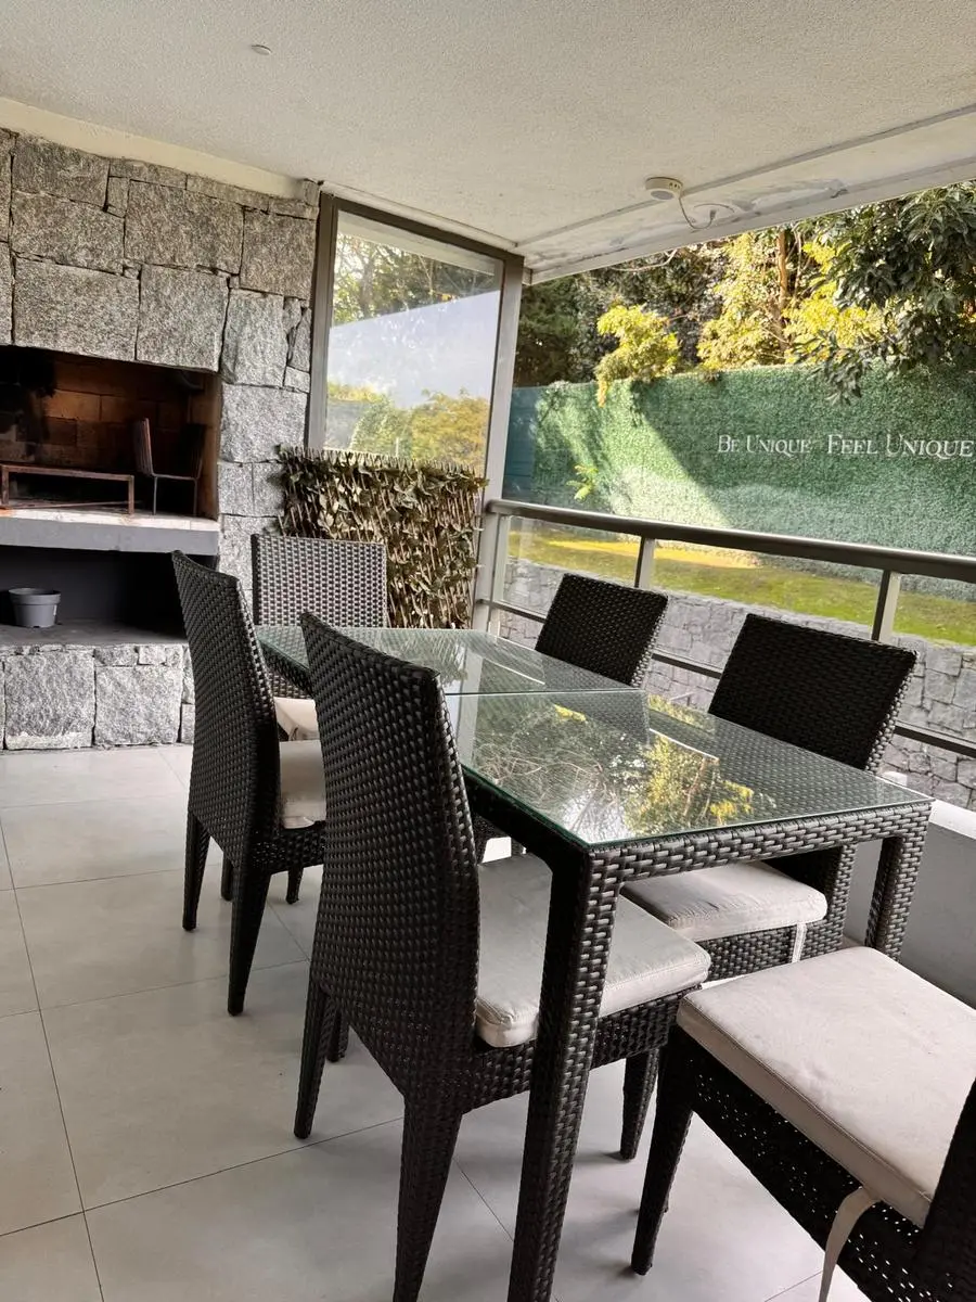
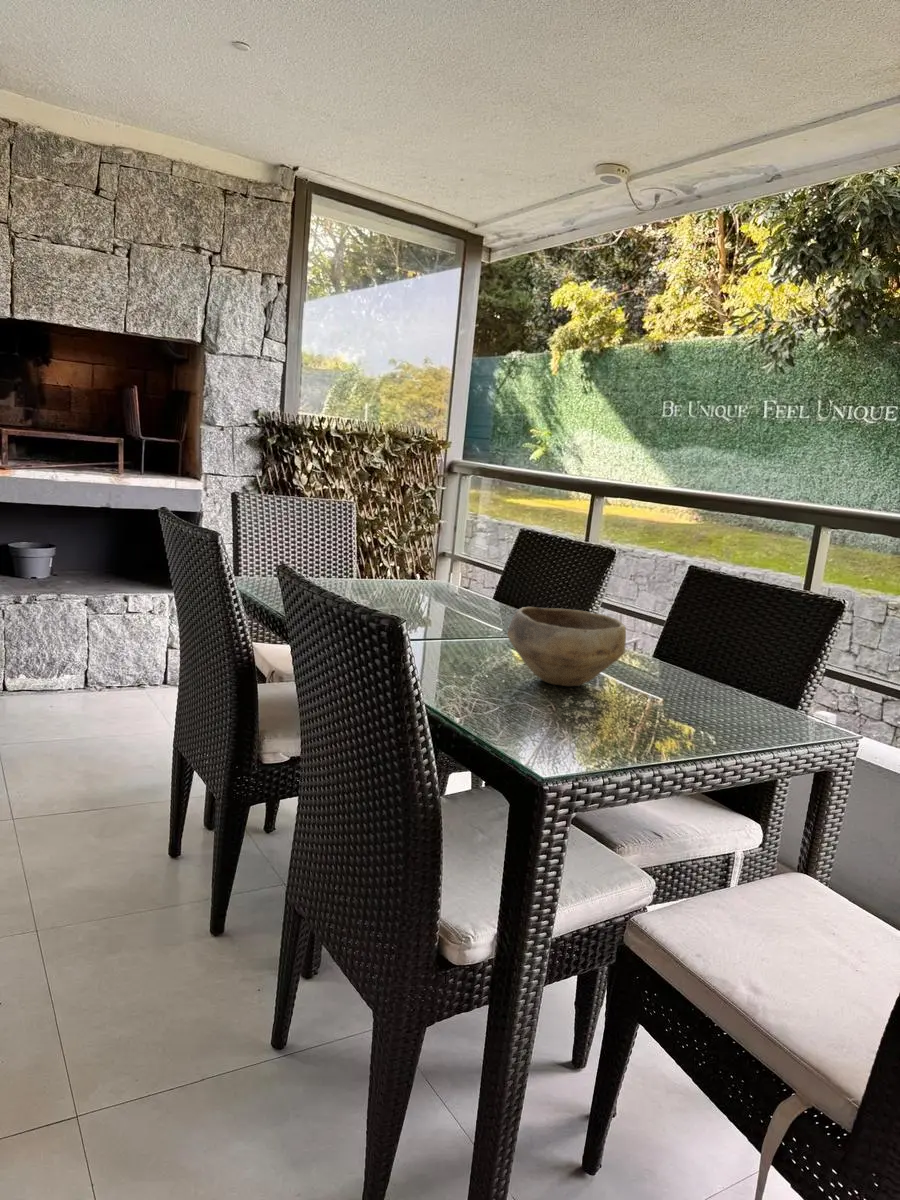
+ bowl [506,606,627,687]
